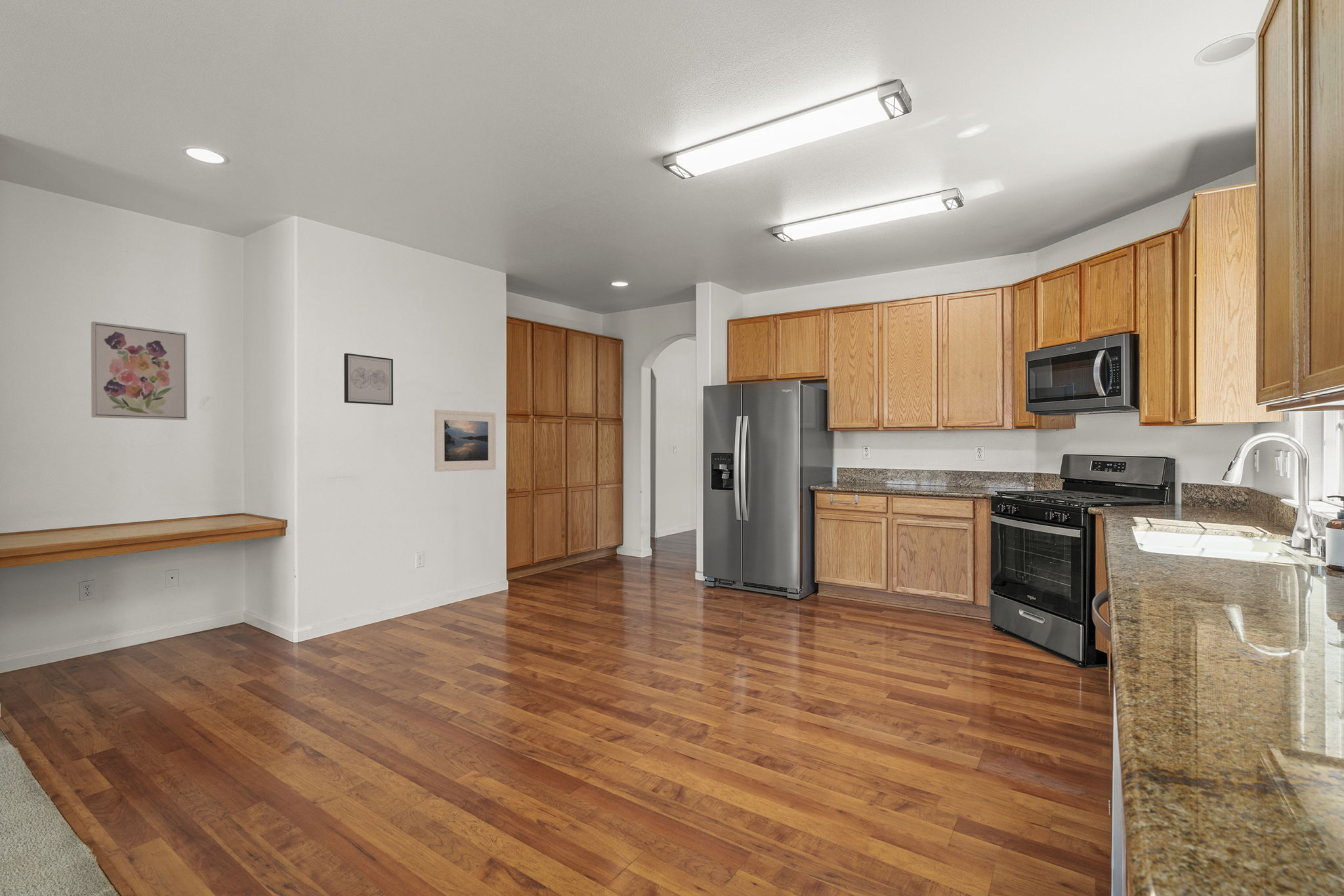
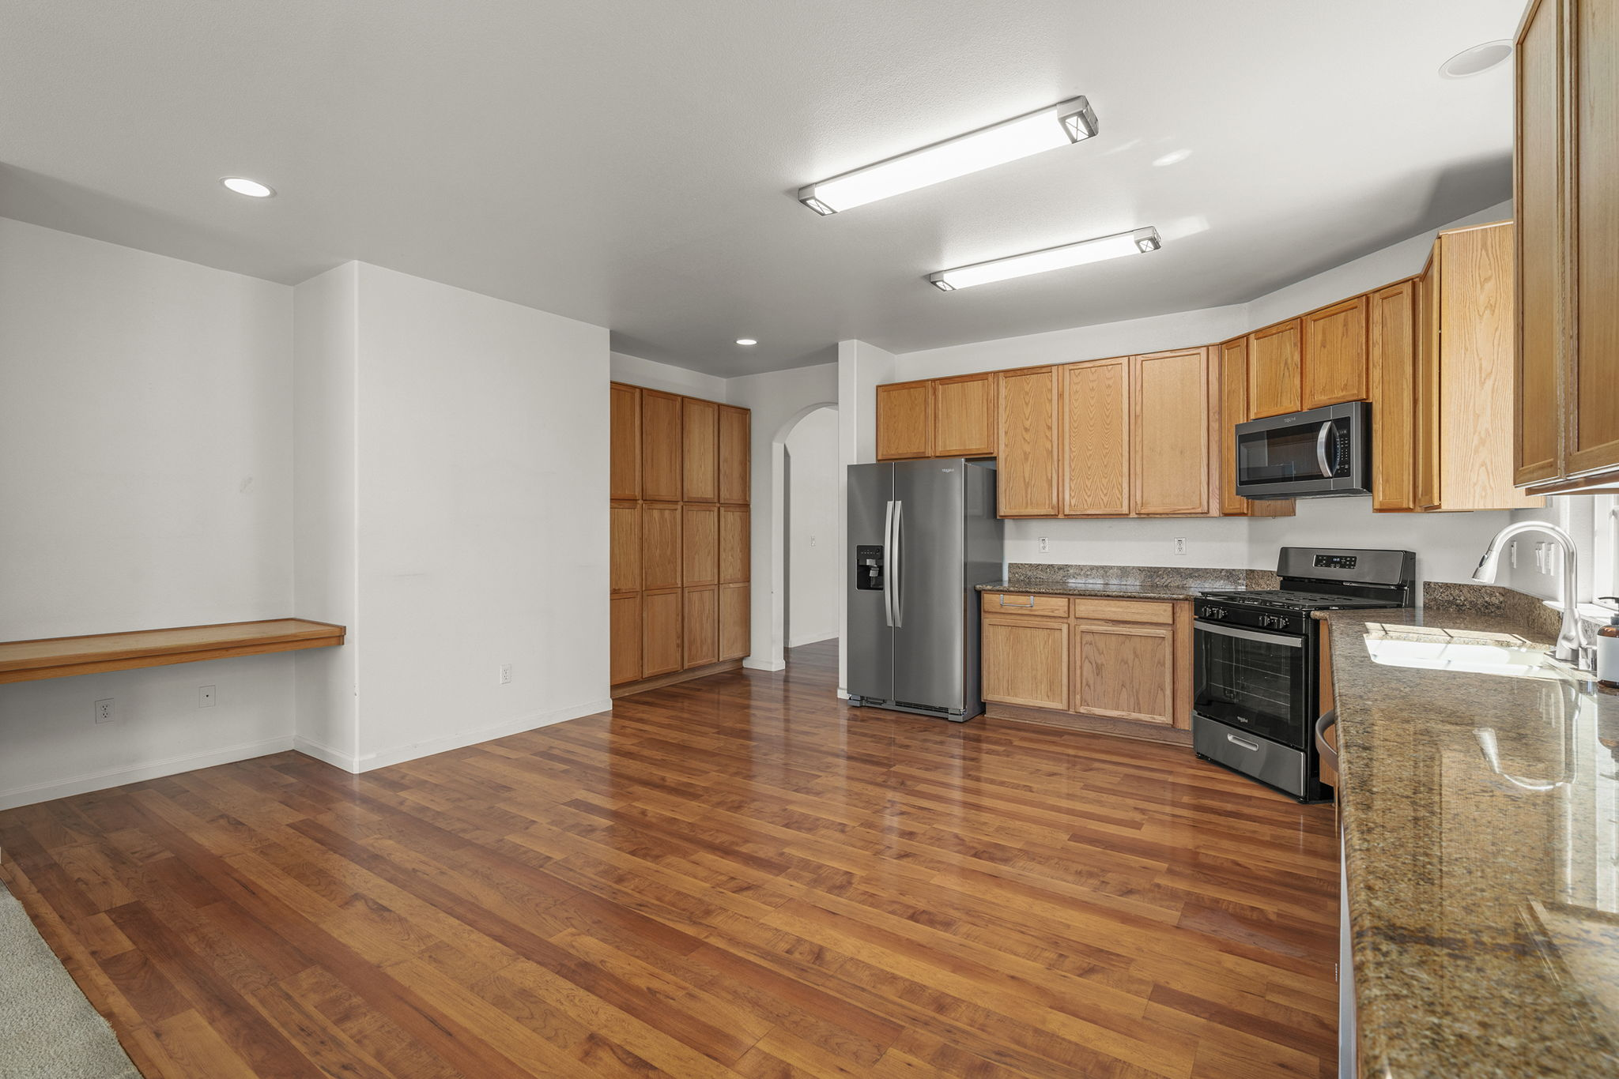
- wall art [91,321,188,420]
- wall art [343,353,394,406]
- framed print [434,409,497,472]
